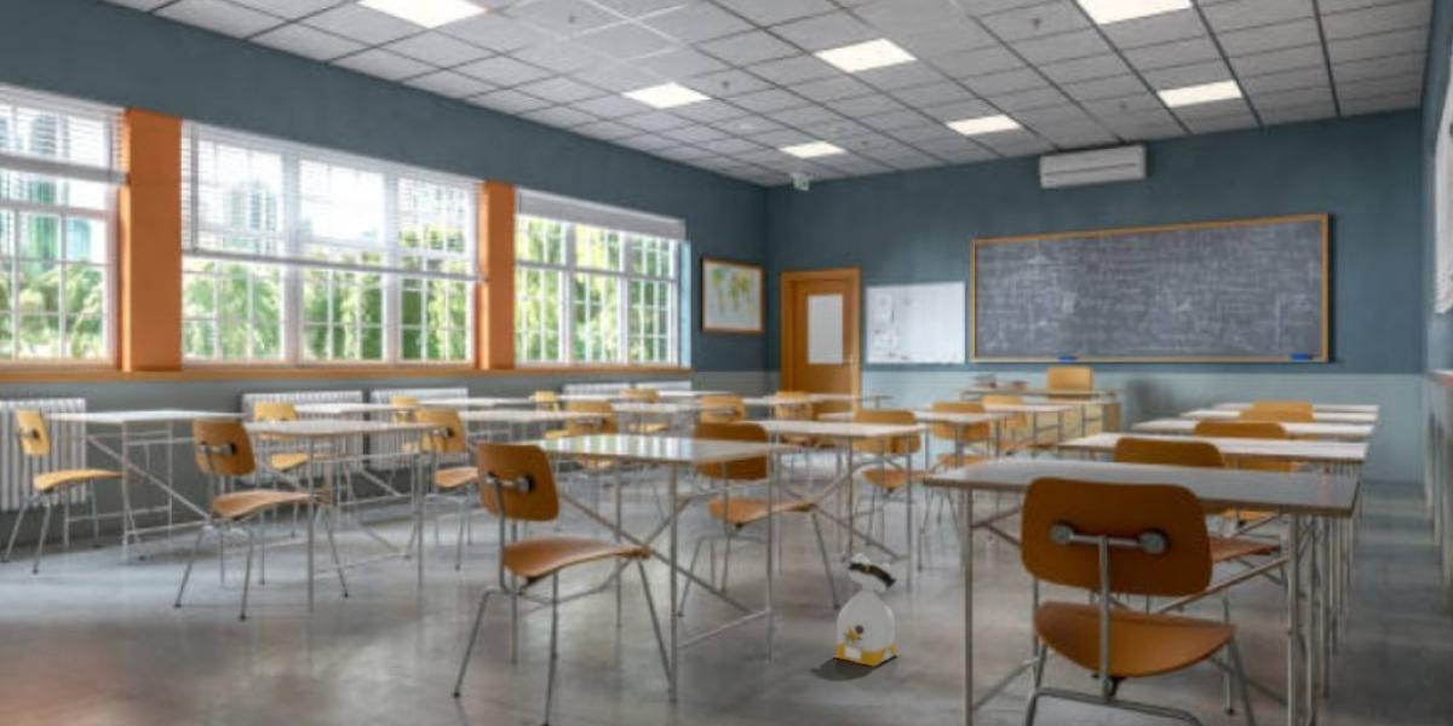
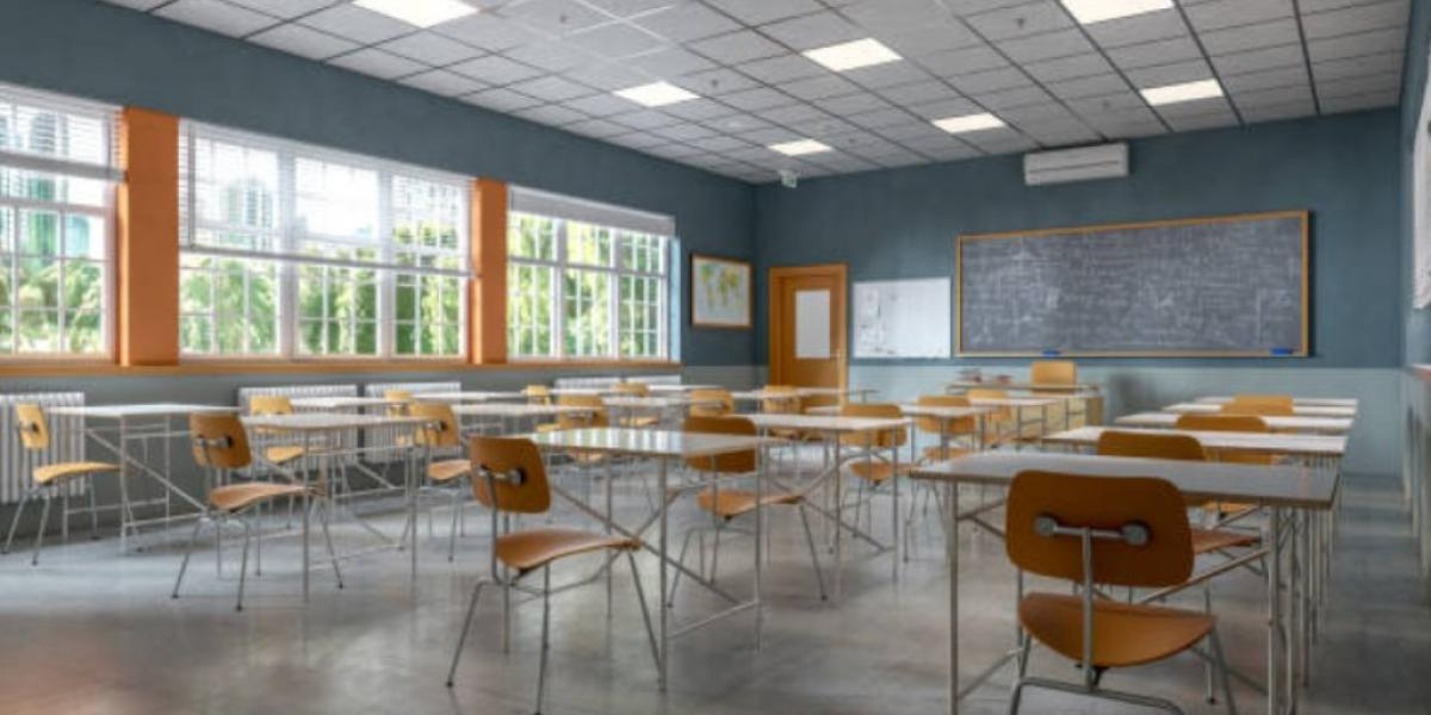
- bag [833,552,902,667]
